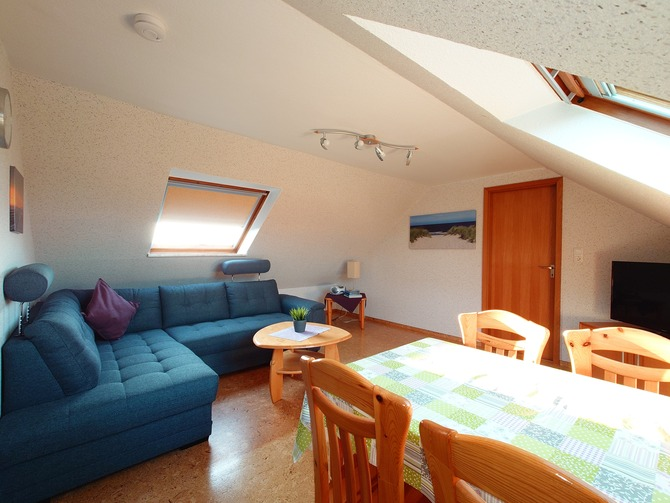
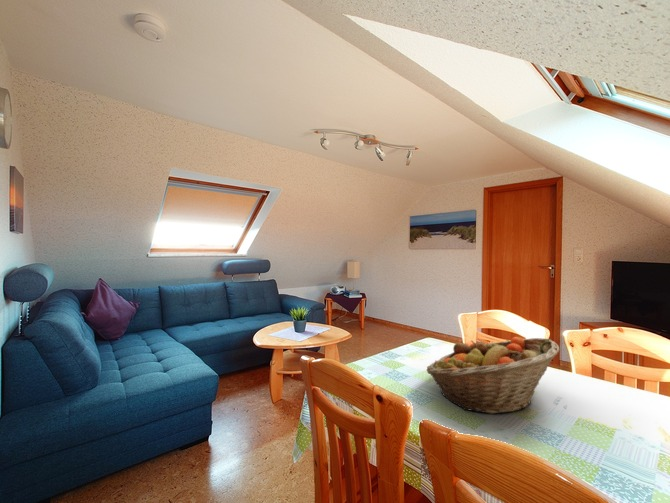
+ fruit basket [425,336,560,415]
